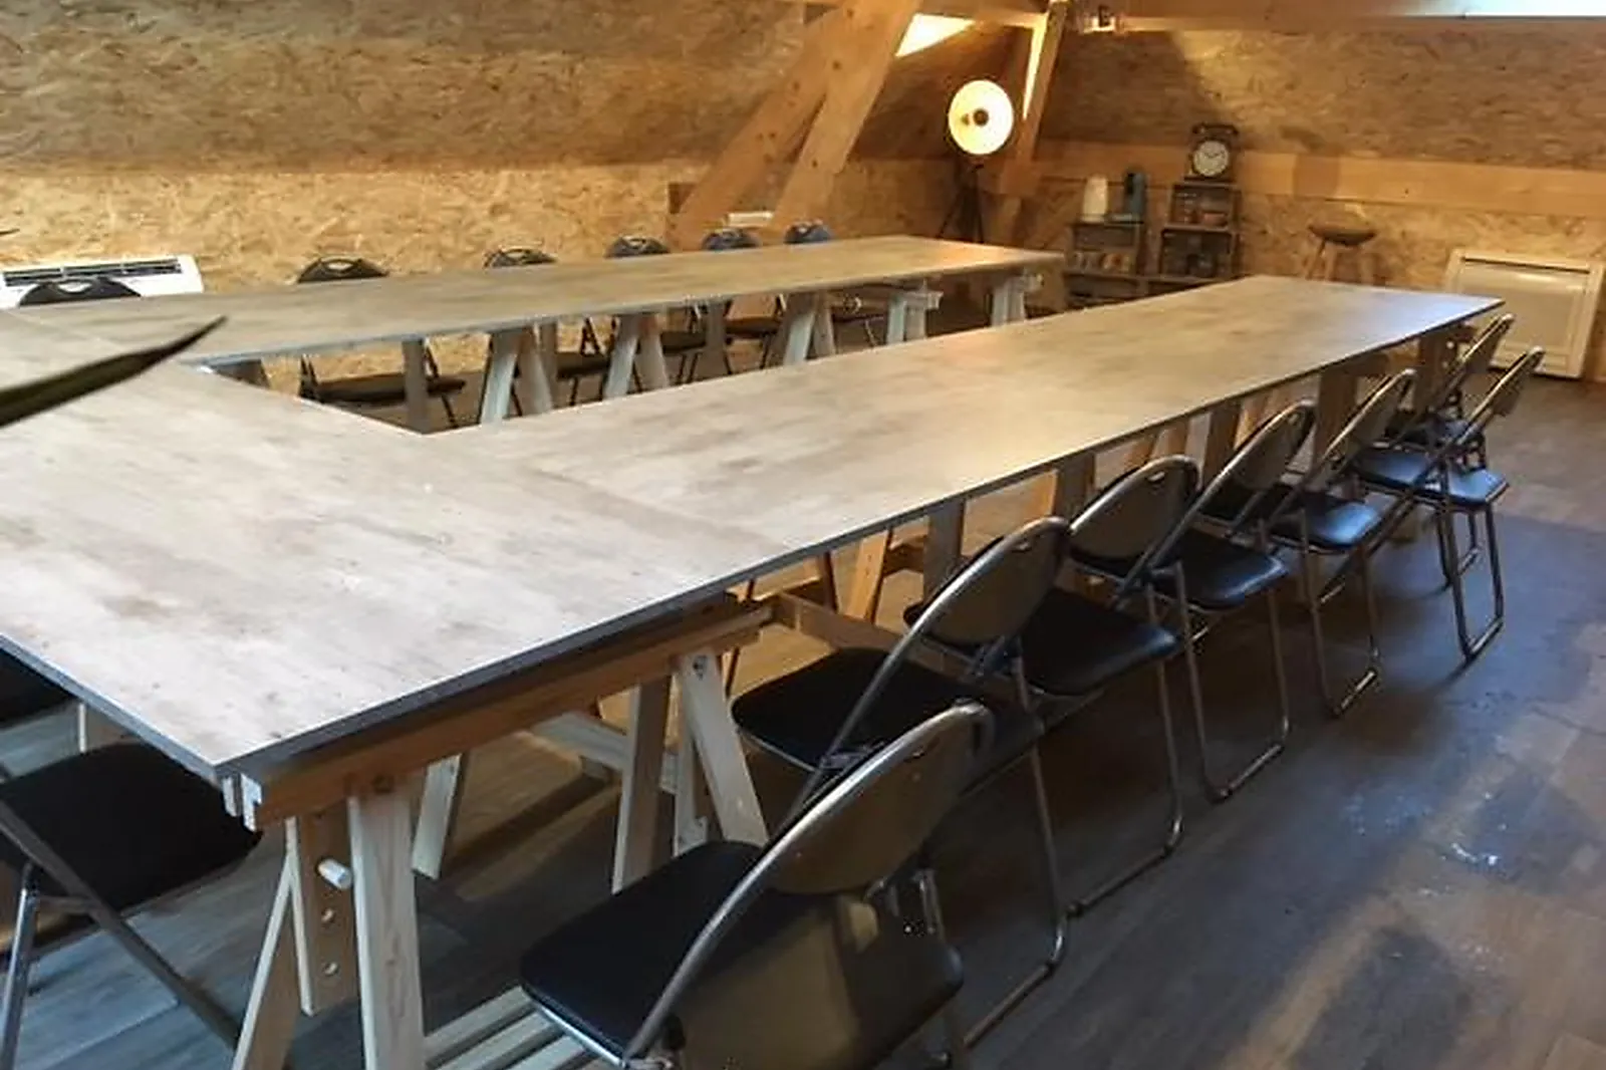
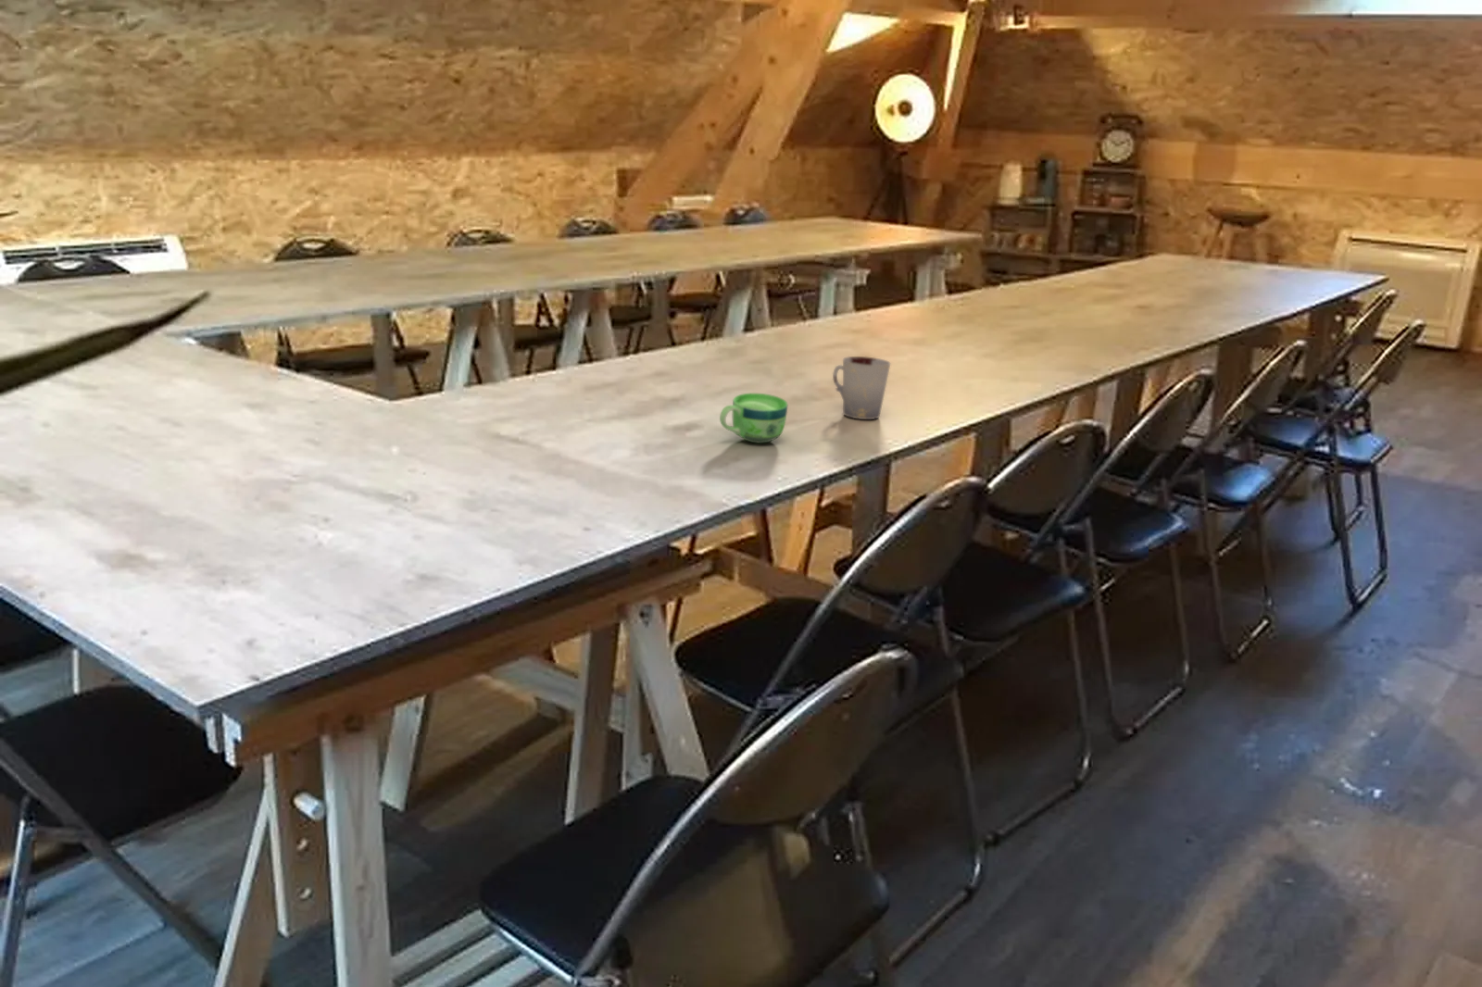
+ cup [832,356,893,421]
+ cup [718,392,788,444]
